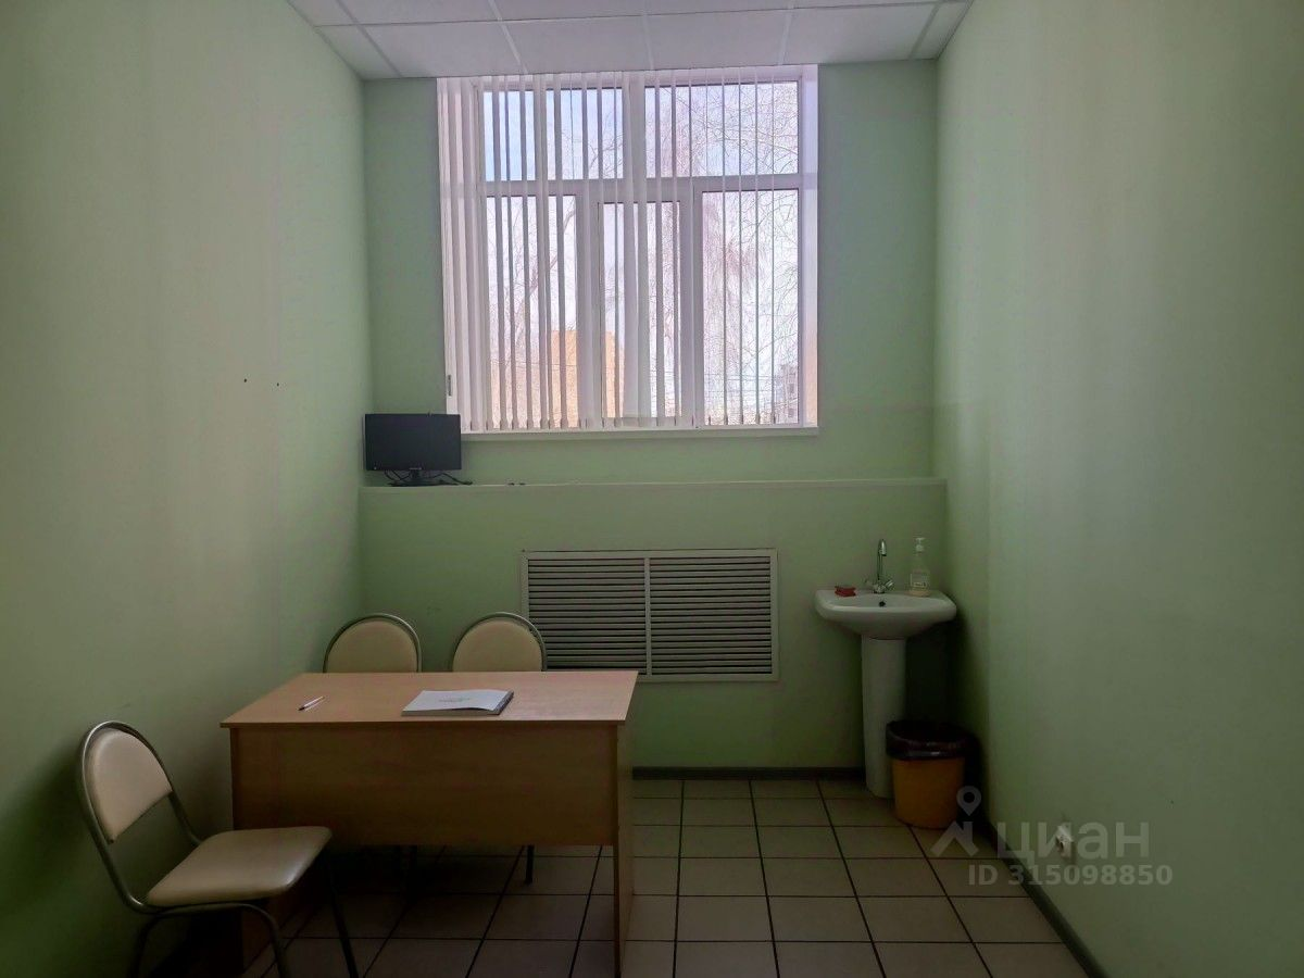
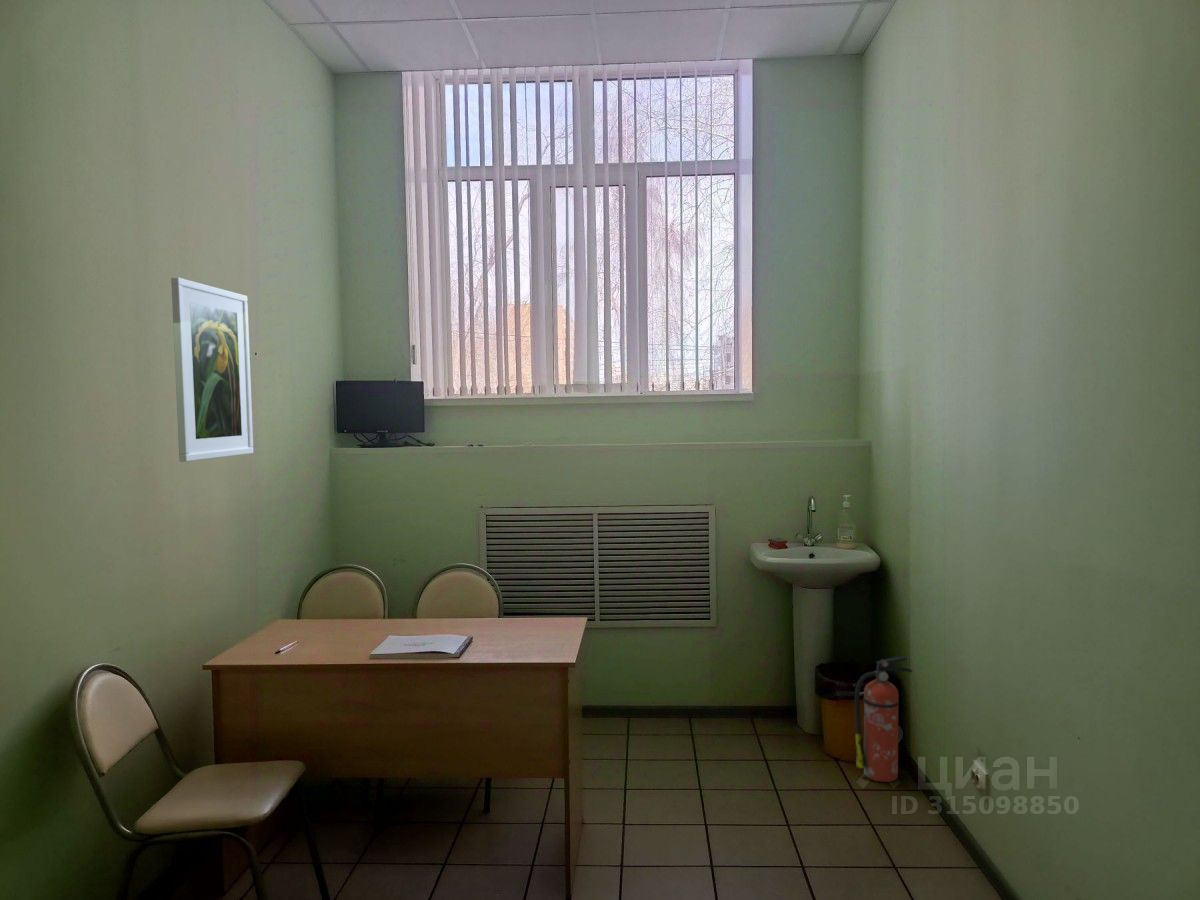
+ fire extinguisher [854,655,913,783]
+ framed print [170,276,254,463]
